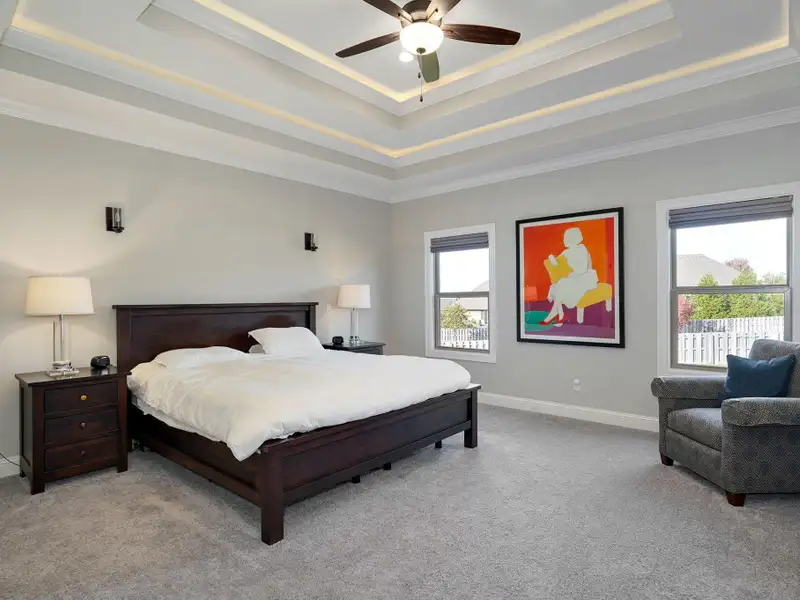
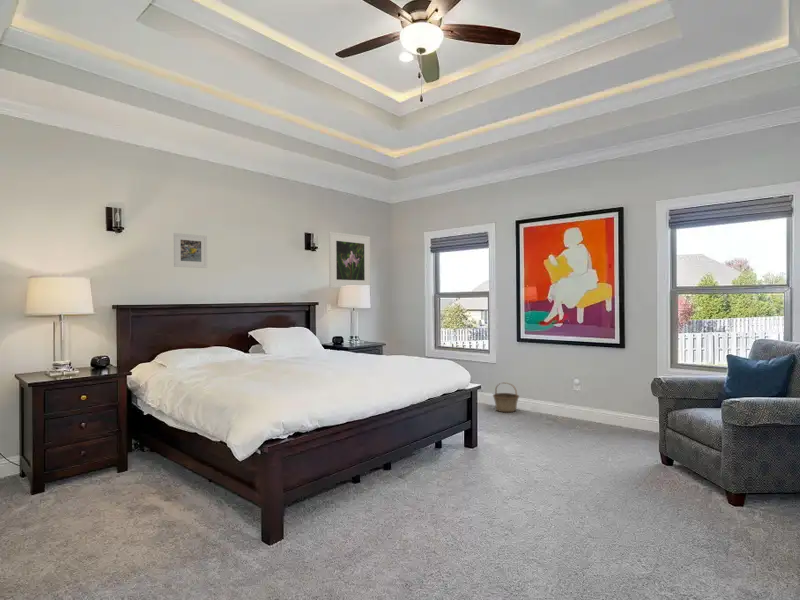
+ basket [492,382,520,413]
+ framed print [328,231,371,289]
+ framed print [173,232,208,269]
